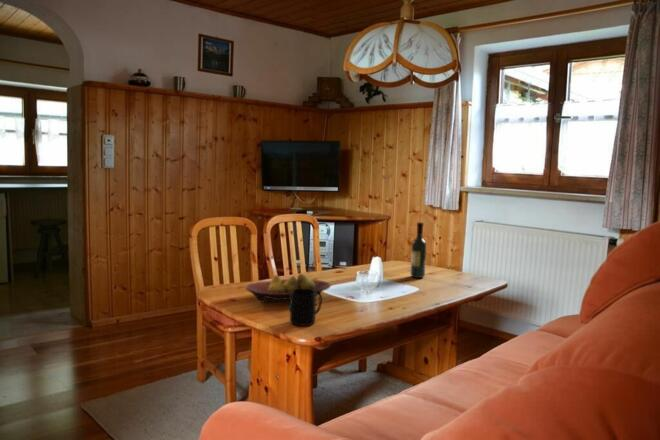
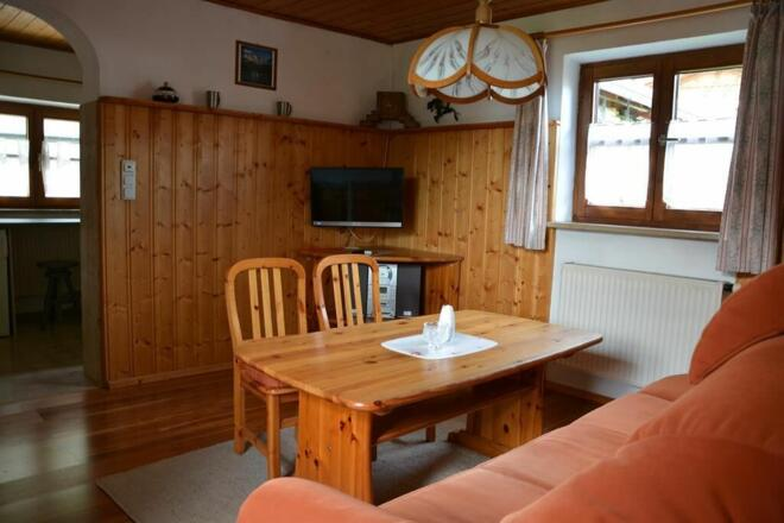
- wine bottle [409,221,427,279]
- fruit bowl [245,273,332,304]
- mug [288,289,323,327]
